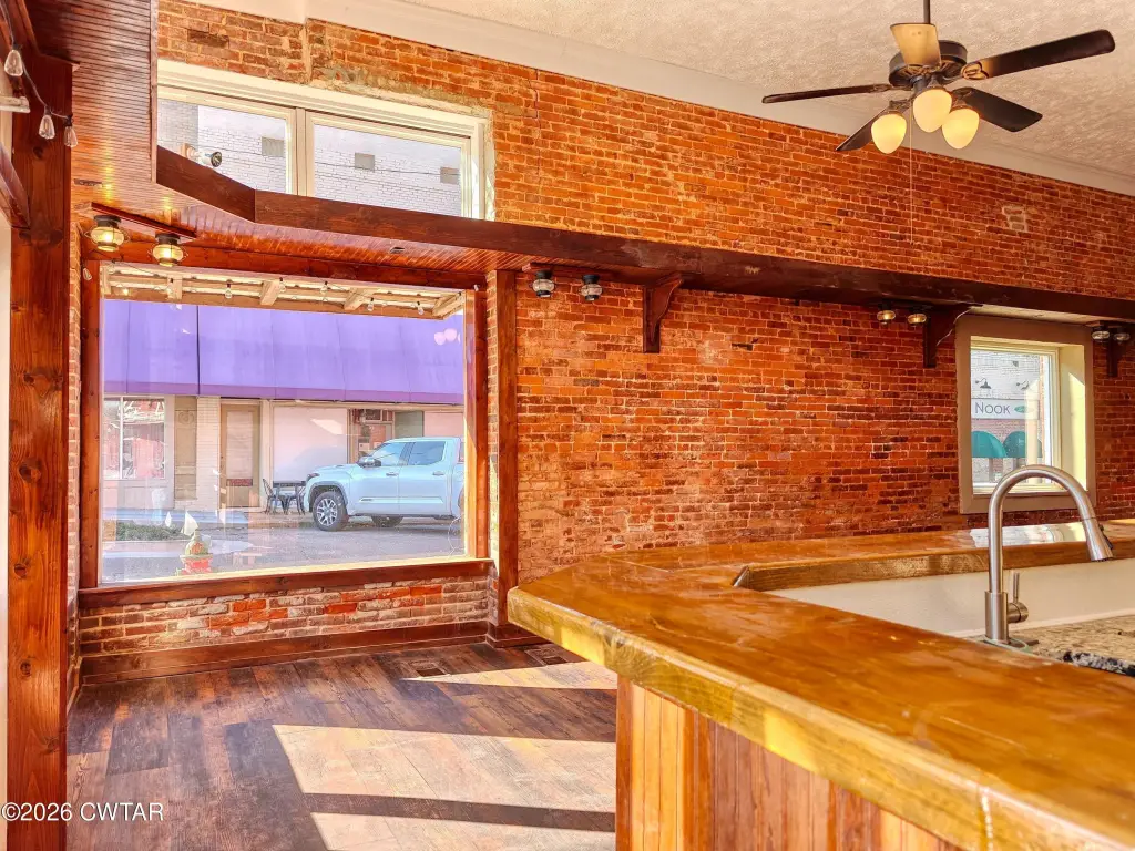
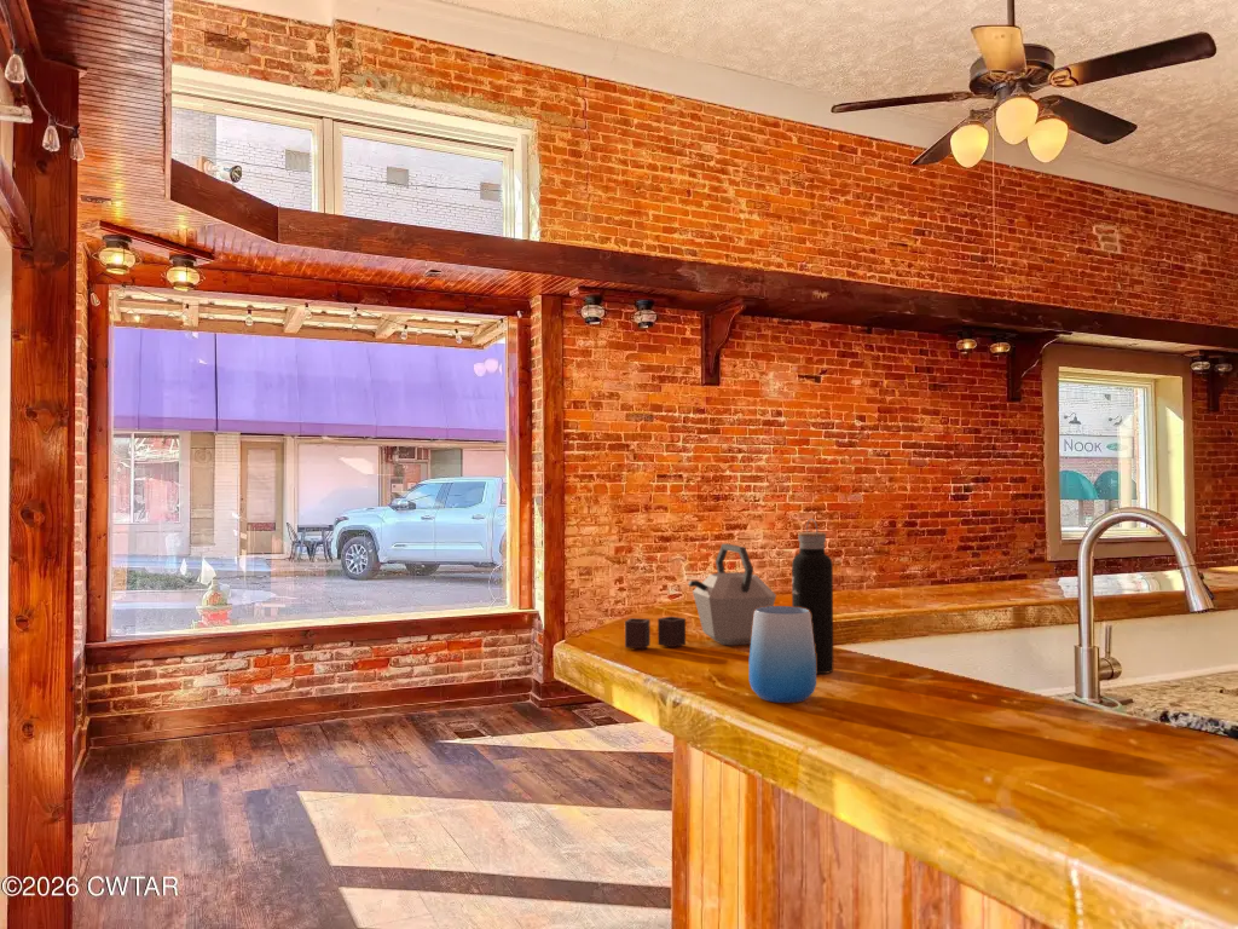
+ cup [747,605,817,704]
+ water bottle [791,518,834,675]
+ kettle [624,543,777,650]
